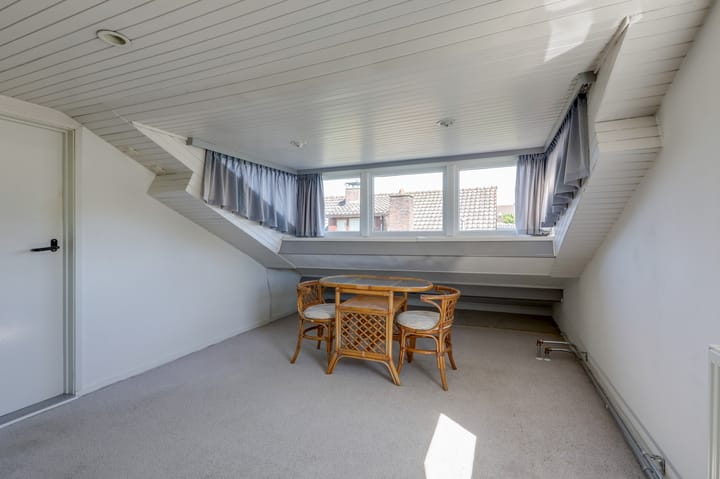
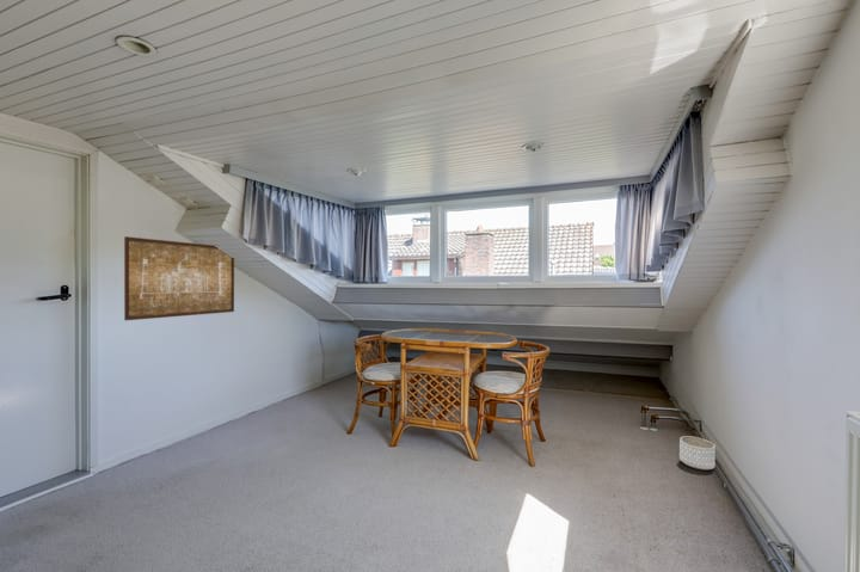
+ planter [678,435,717,472]
+ wall art [123,235,235,321]
